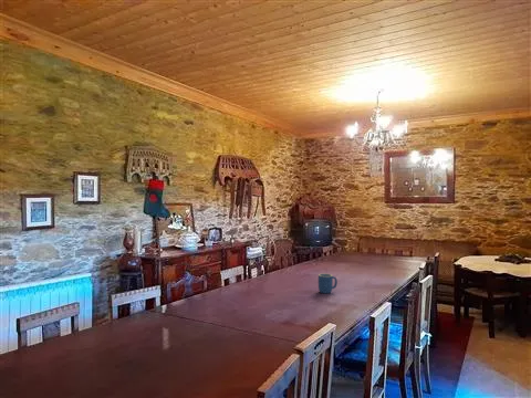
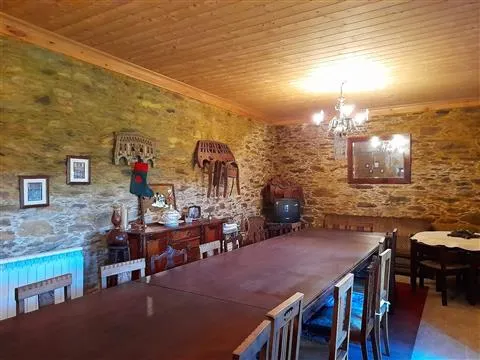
- mug [317,273,339,294]
